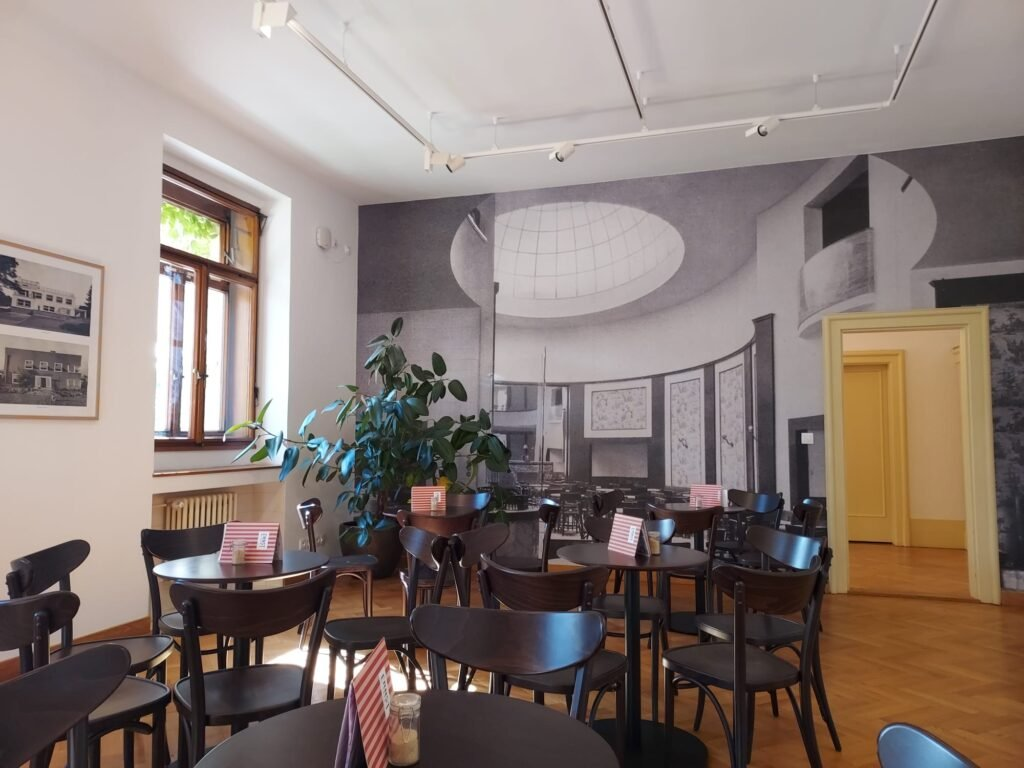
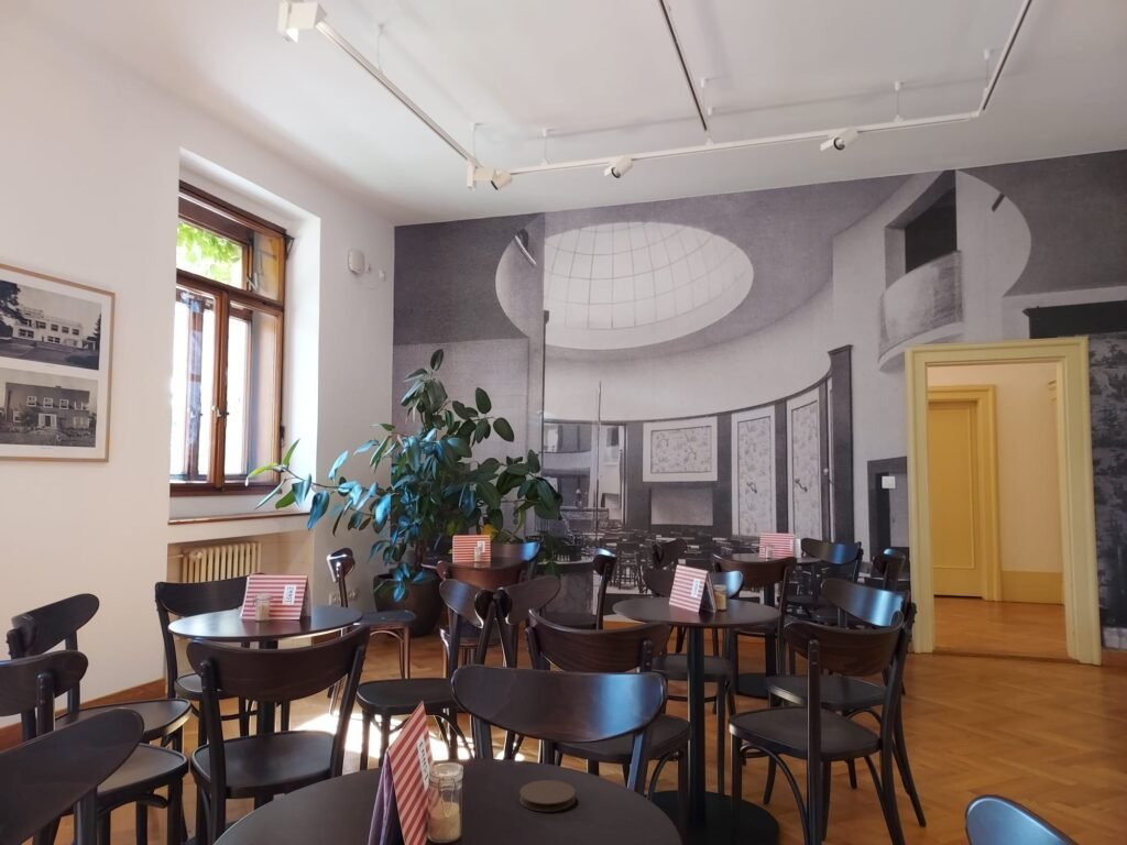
+ coaster [518,779,577,813]
